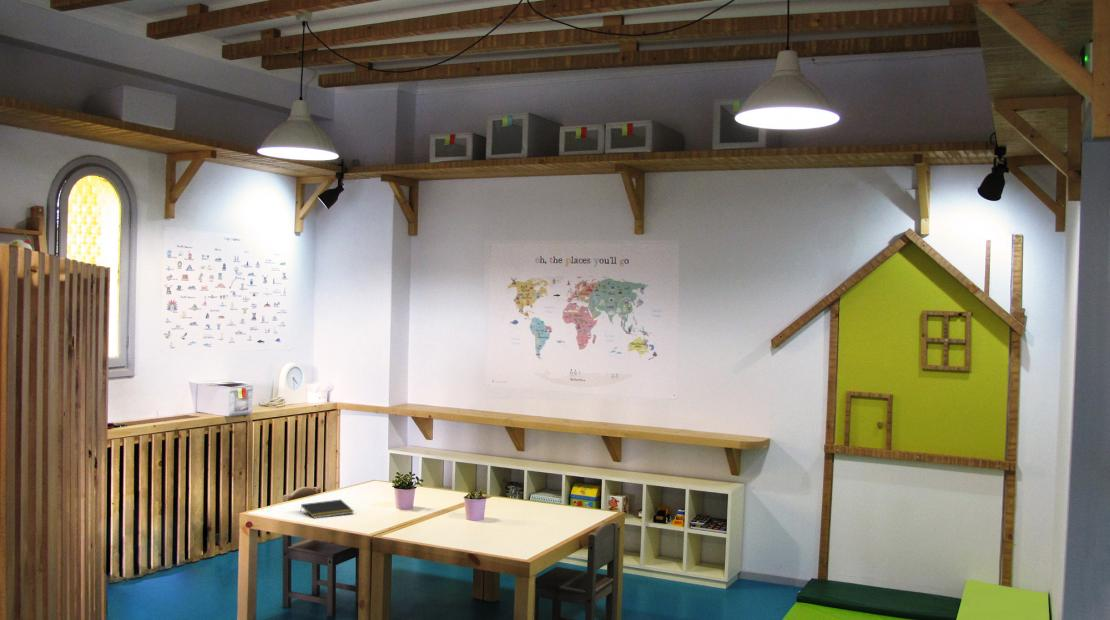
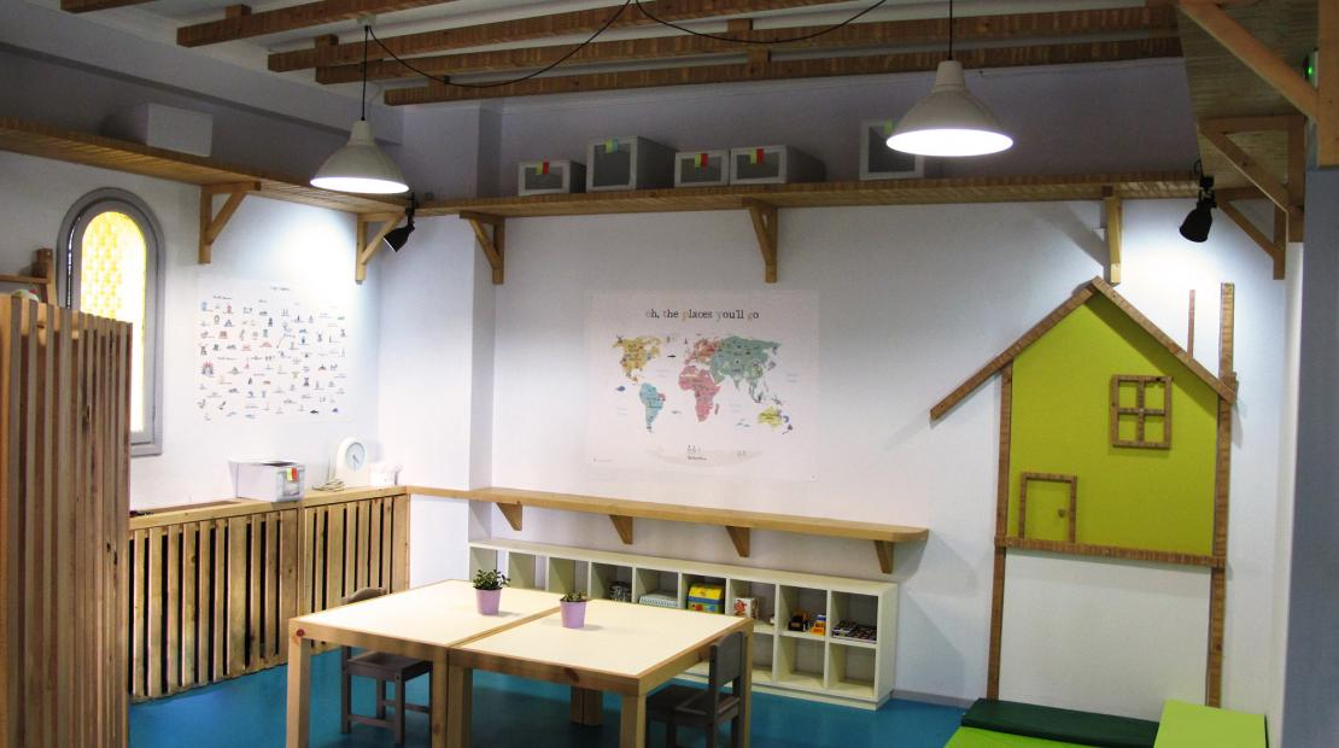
- notepad [299,499,354,519]
